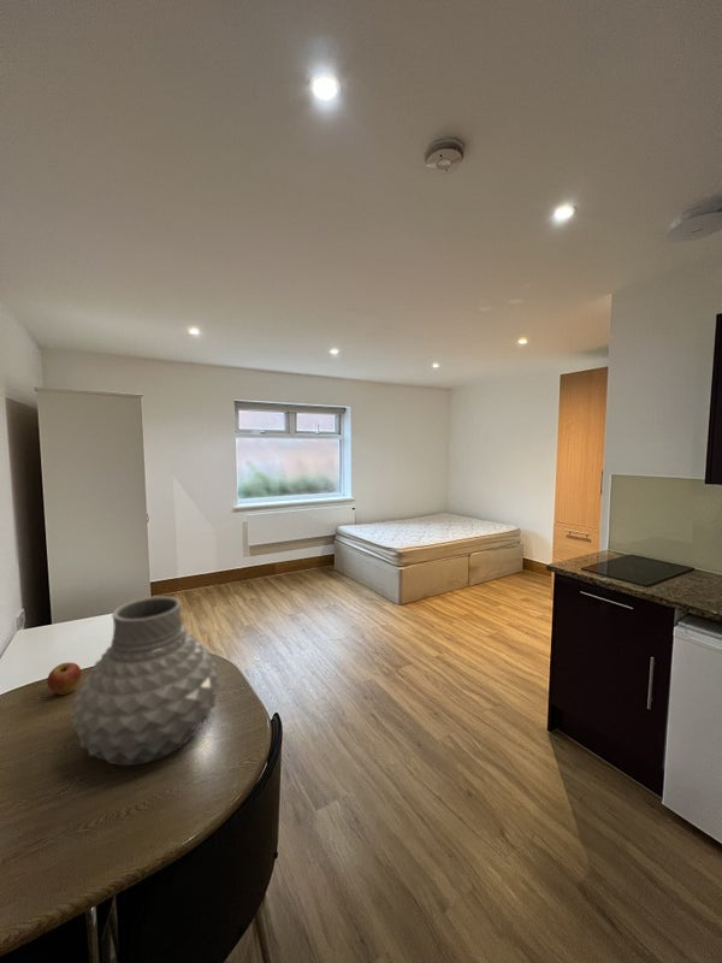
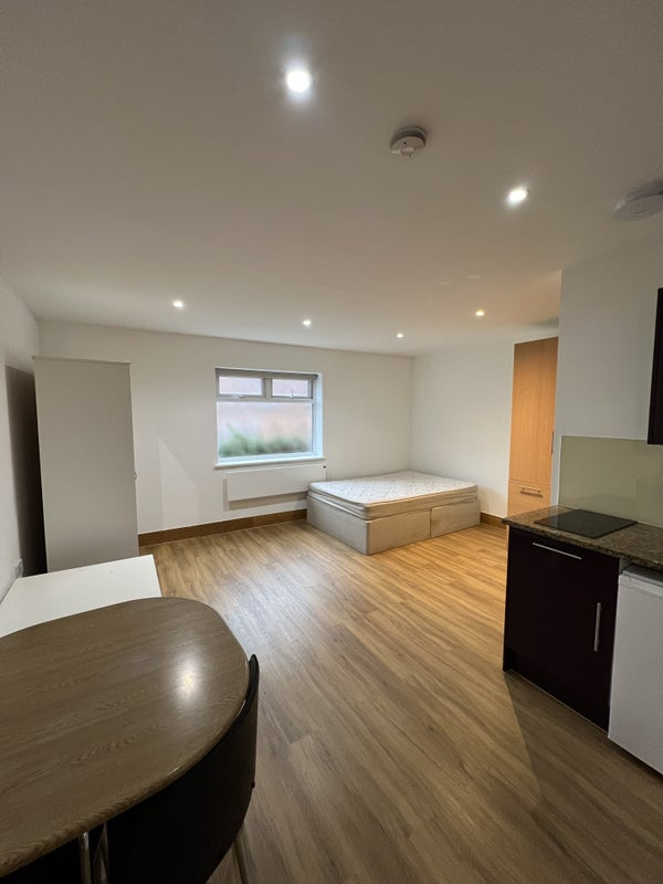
- vase [71,595,221,767]
- apple [46,662,82,696]
